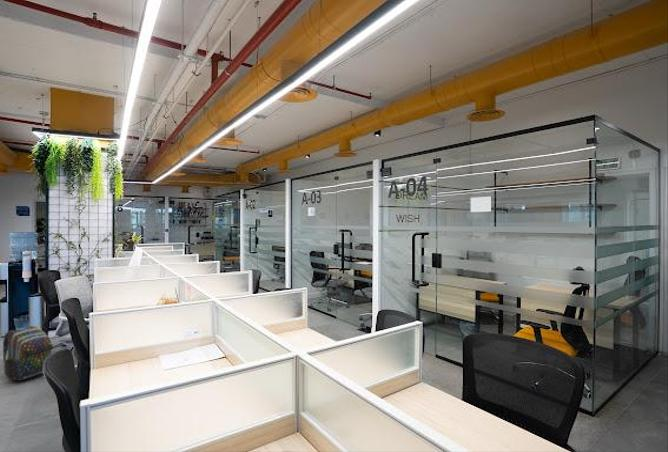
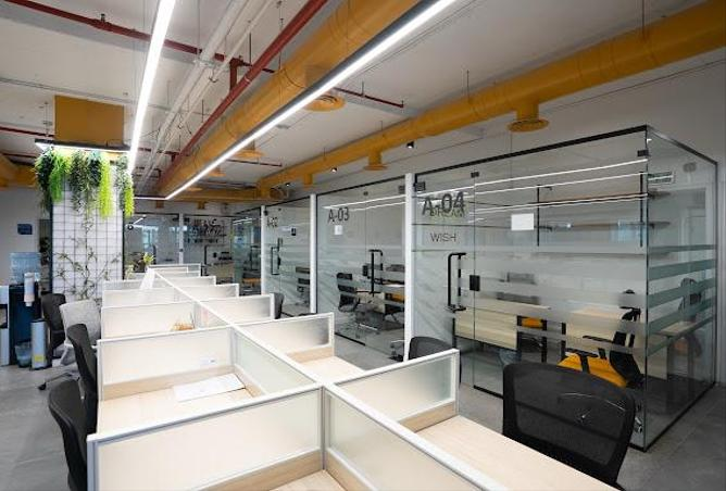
- backpack [2,325,54,382]
